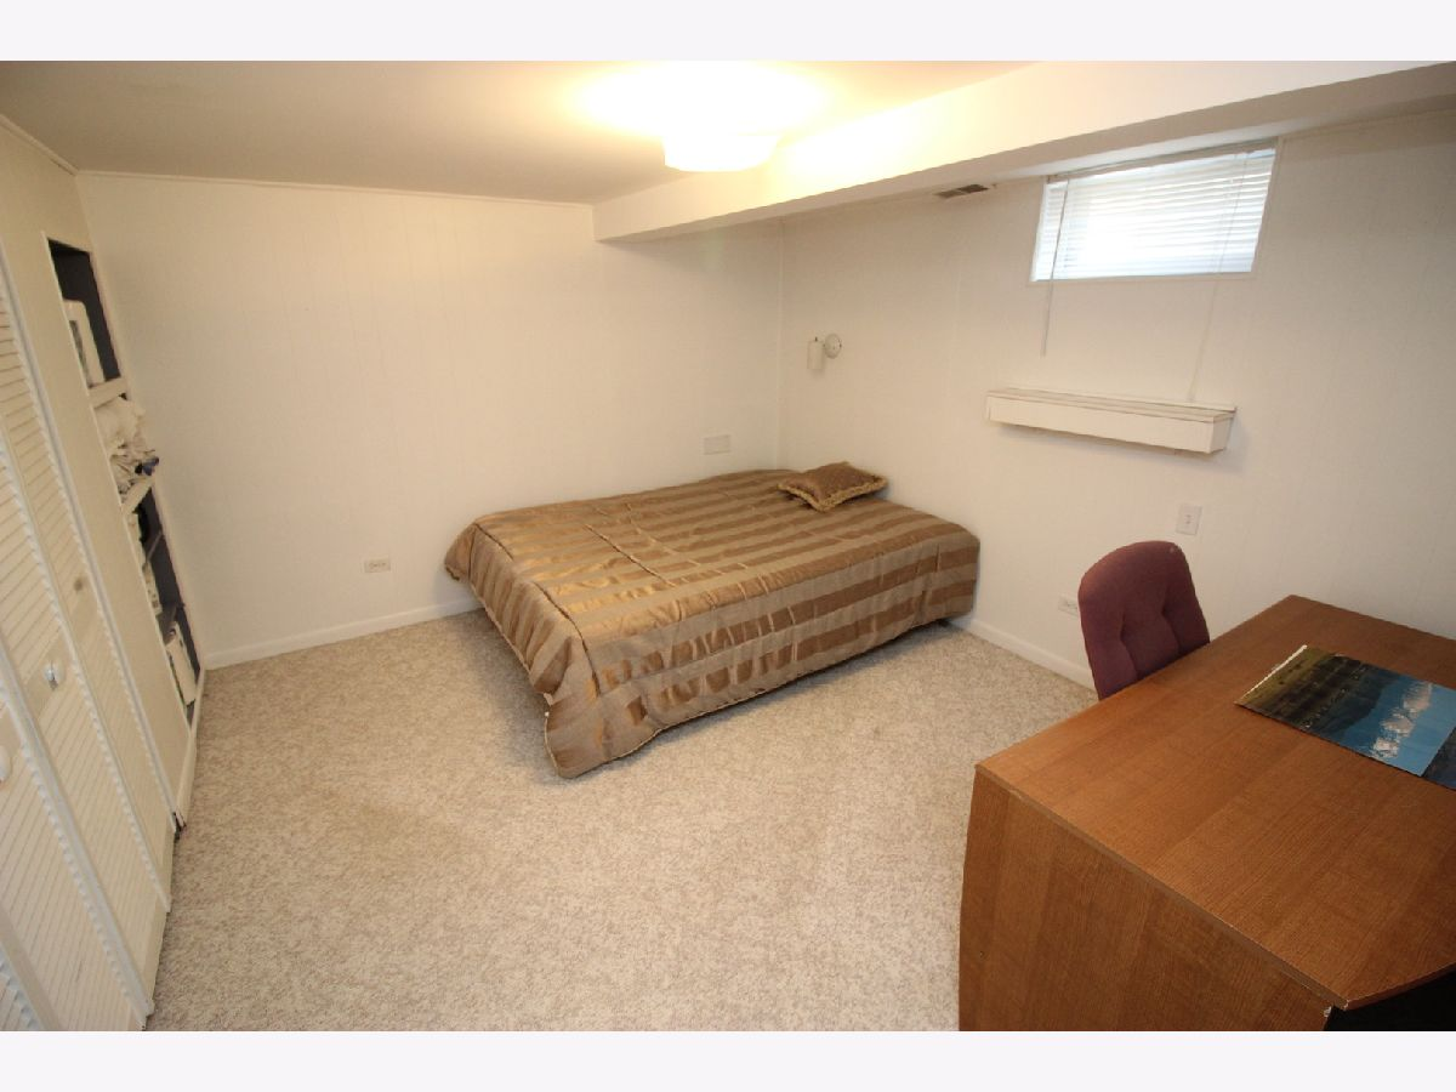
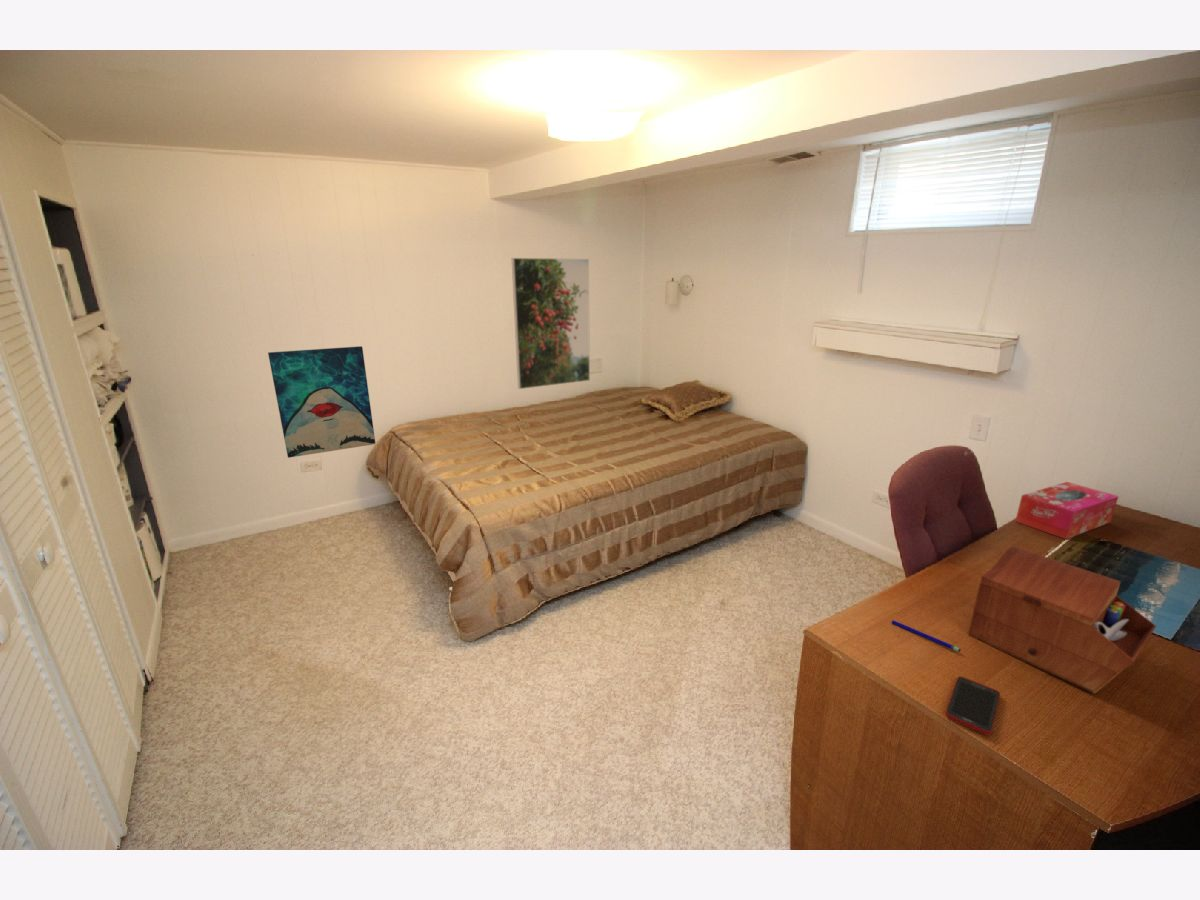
+ pen [891,619,962,653]
+ wall art [267,345,376,459]
+ sewing box [966,546,1157,694]
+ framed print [511,257,591,390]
+ cell phone [945,675,1001,736]
+ tissue box [1014,481,1120,540]
